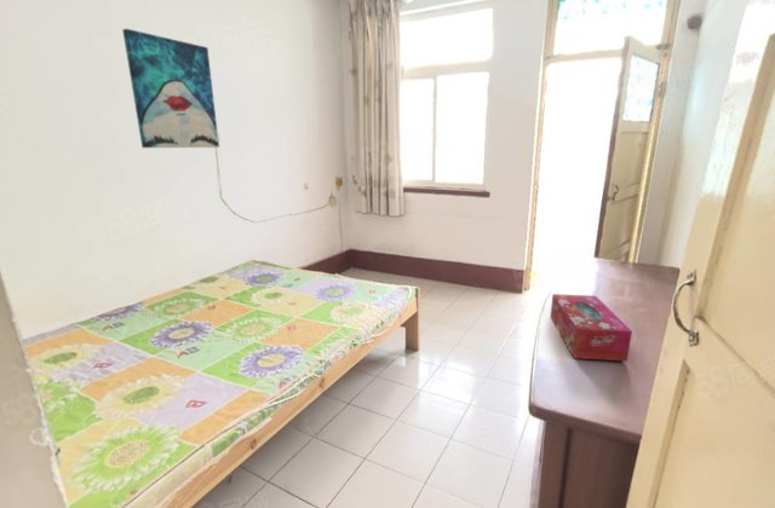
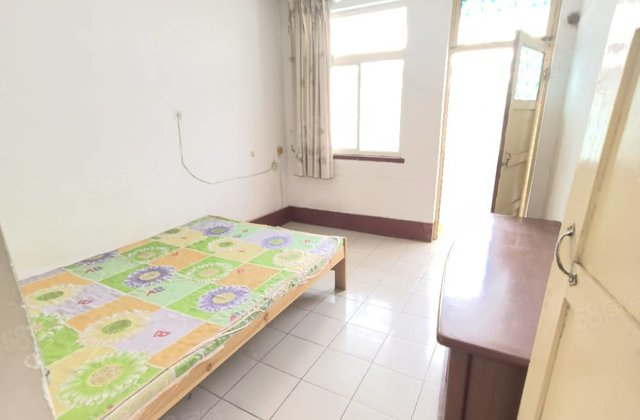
- tissue box [550,293,633,363]
- wall art [121,28,220,149]
